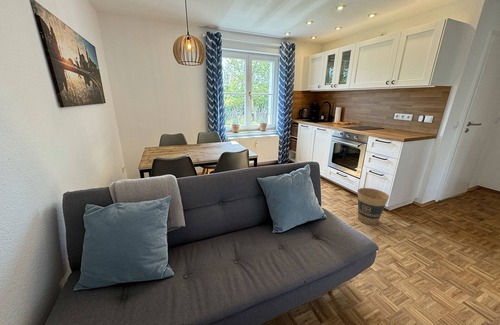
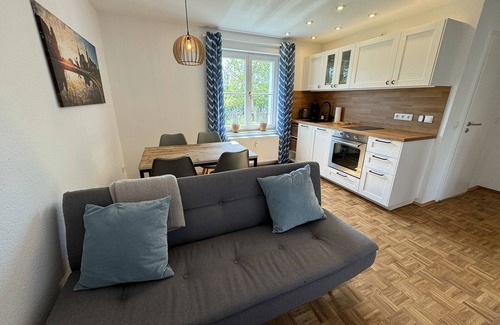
- trash can [357,187,390,226]
